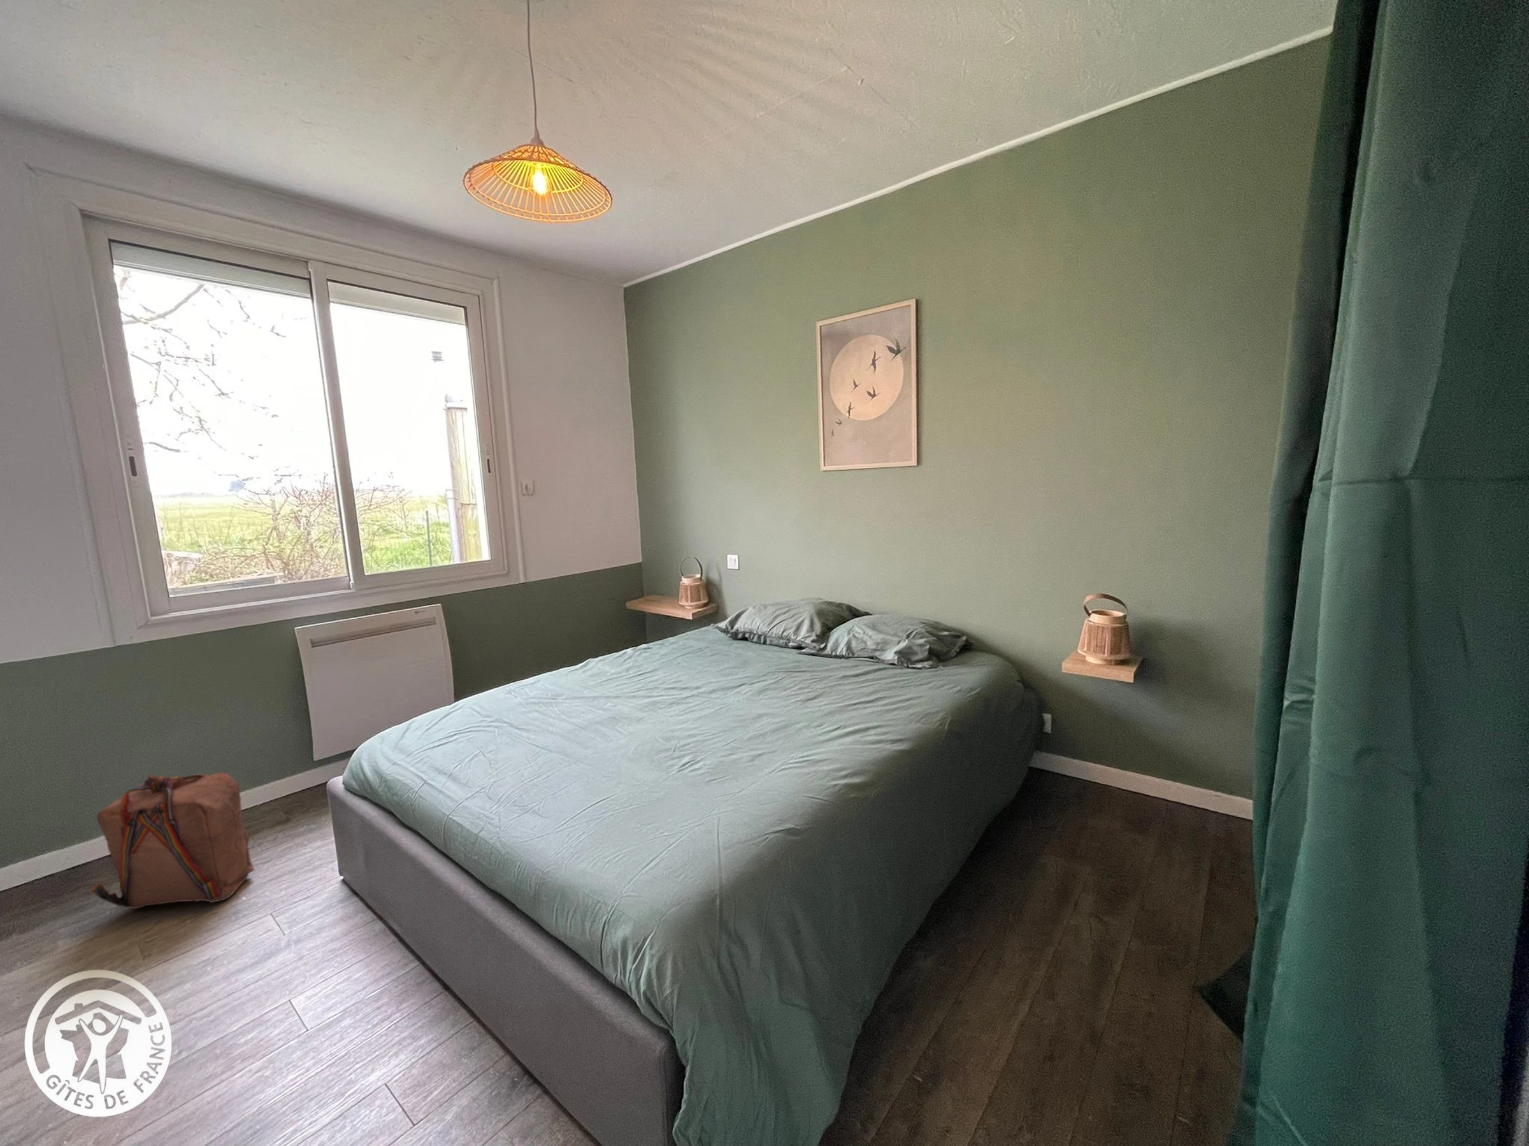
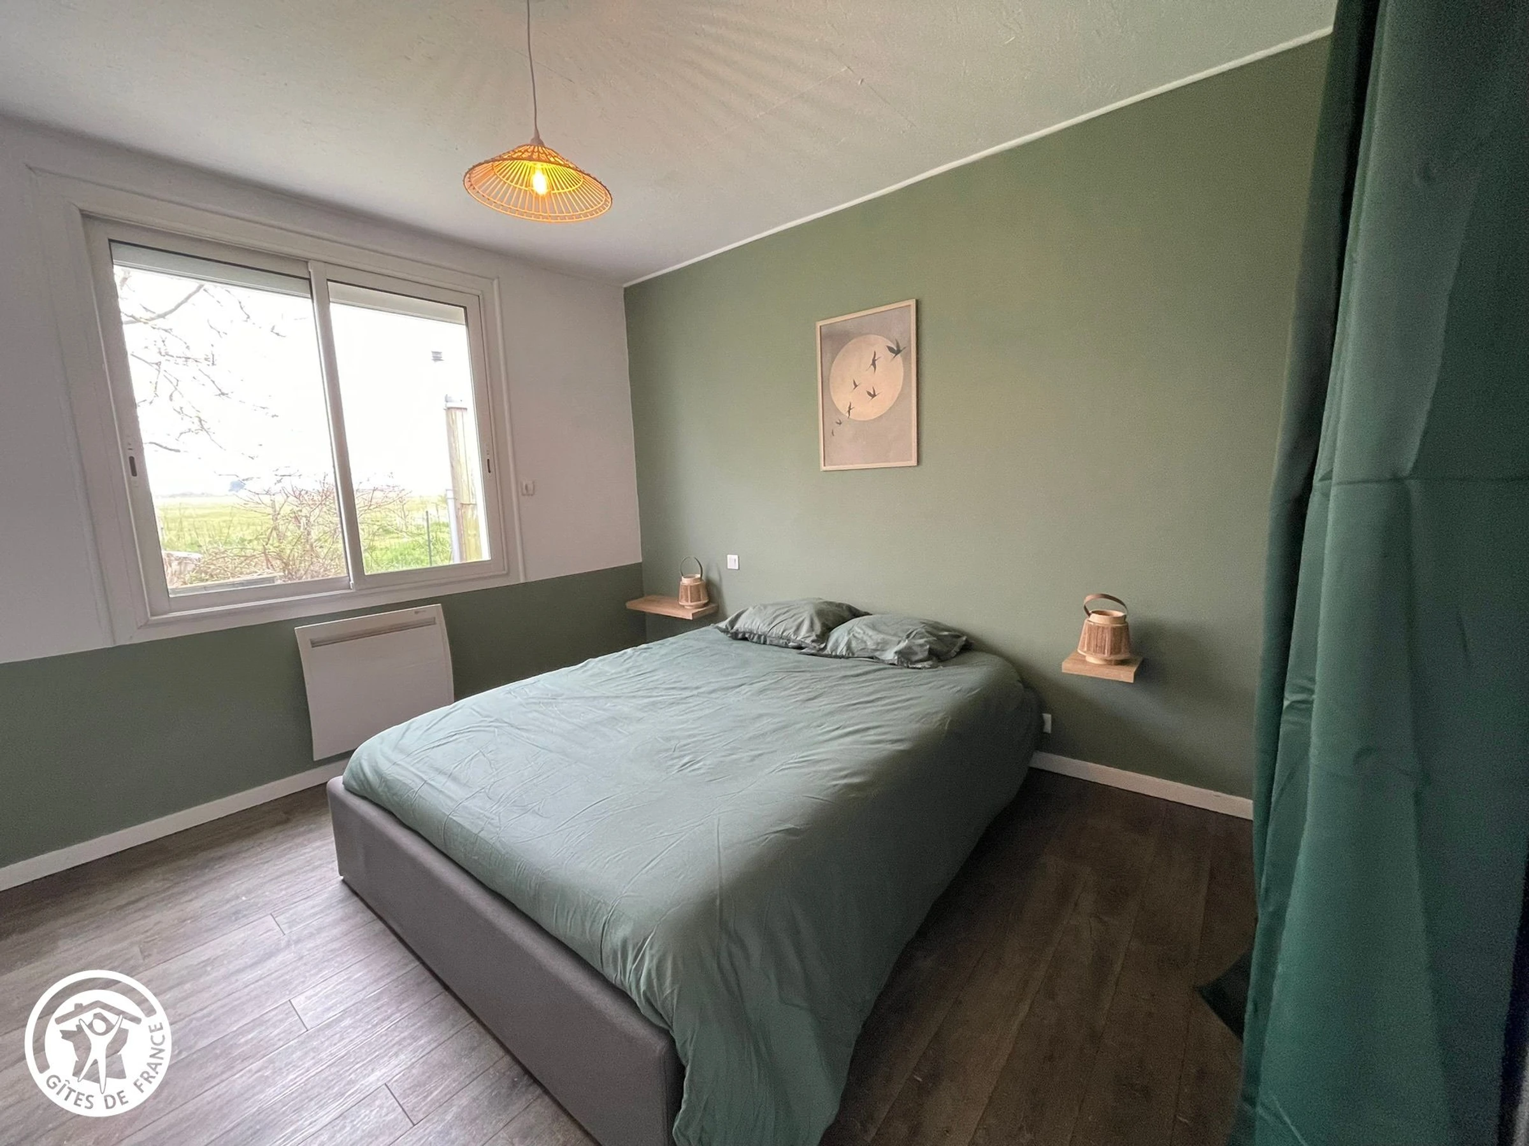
- backpack [91,773,255,909]
